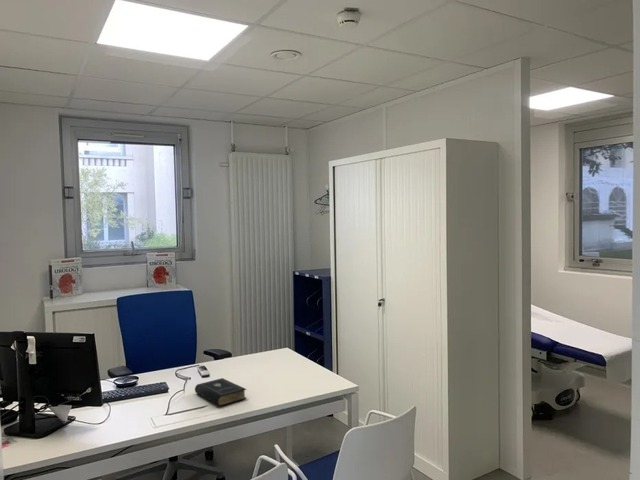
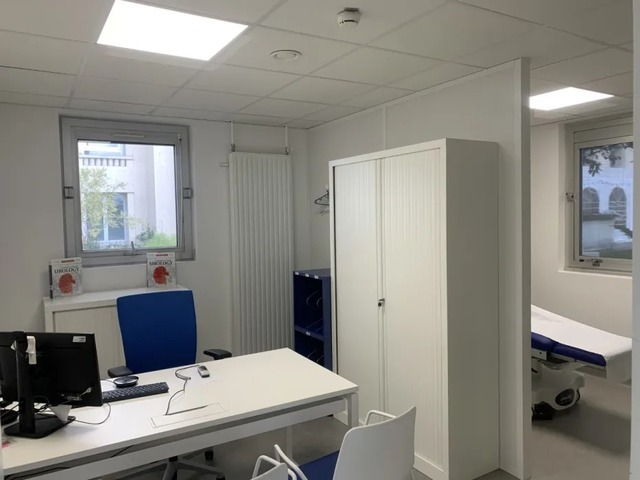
- book [194,377,248,407]
